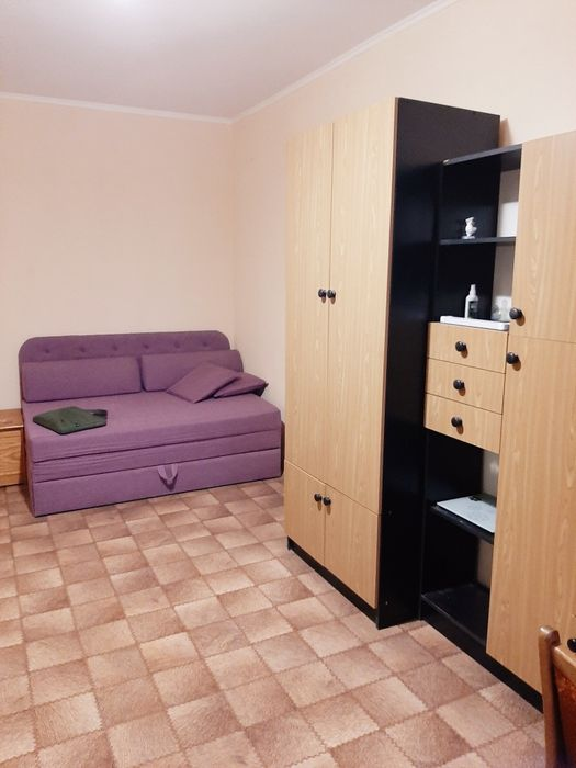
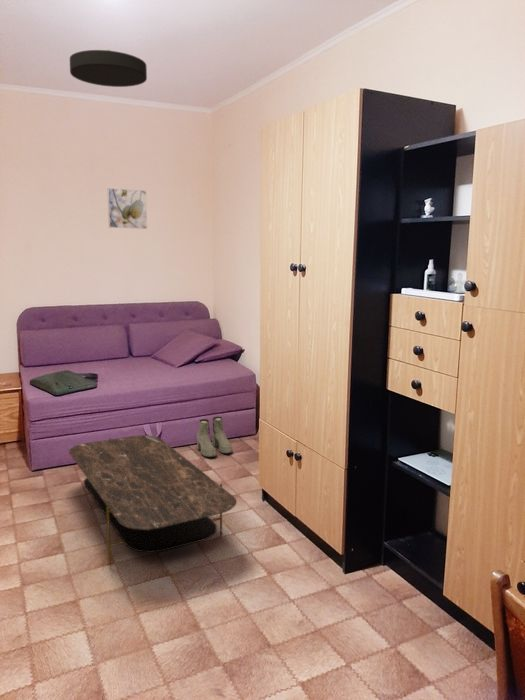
+ ceiling light [69,49,148,88]
+ coffee table [68,434,238,567]
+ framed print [107,187,148,230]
+ boots [196,416,233,458]
